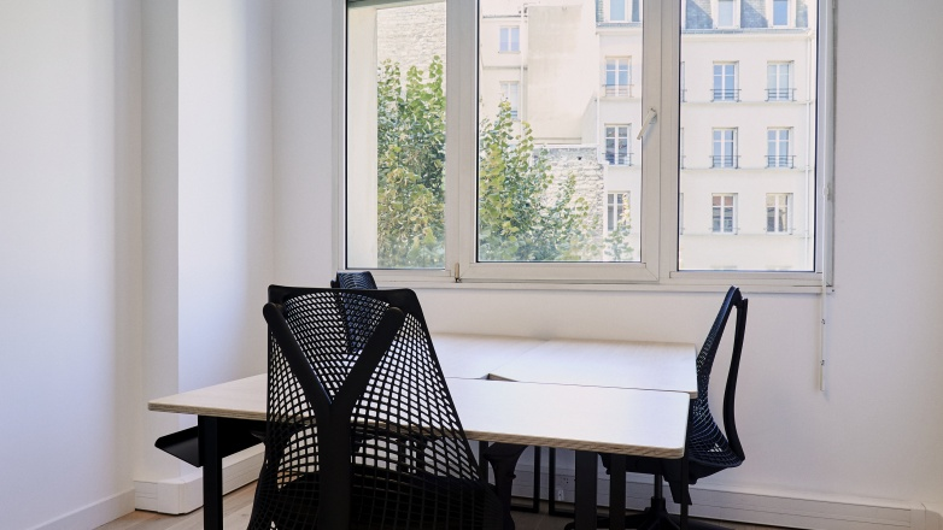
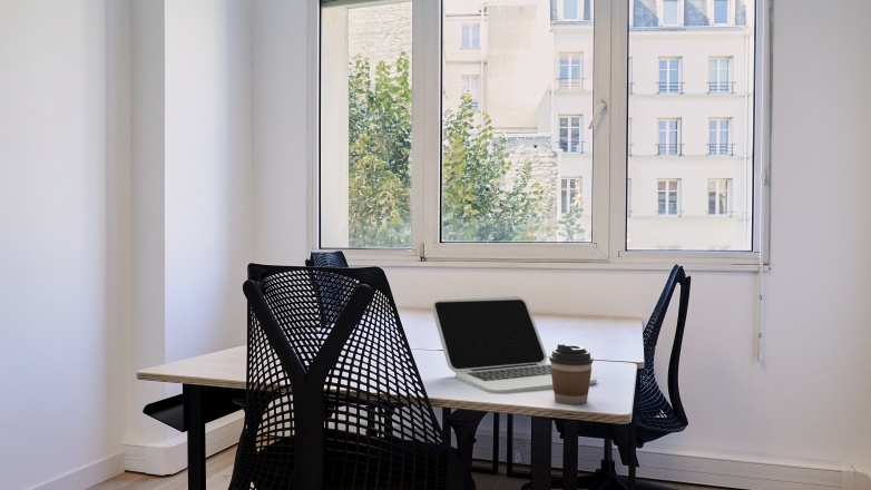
+ laptop [431,295,598,394]
+ coffee cup [548,343,595,405]
